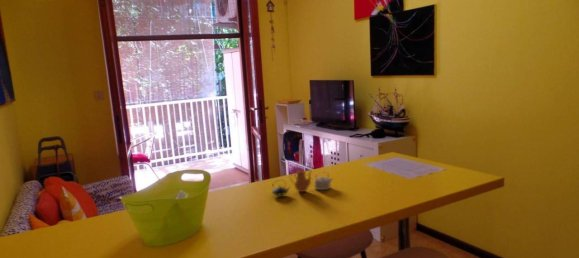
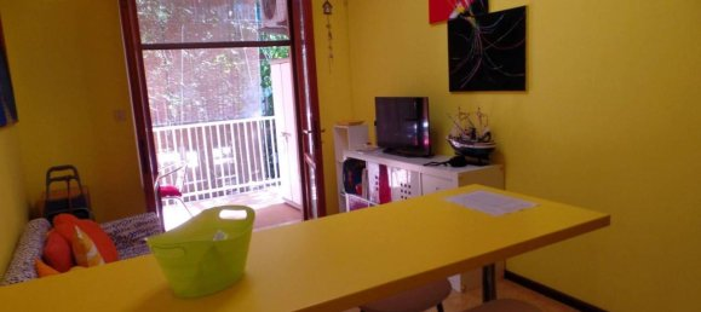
- teapot [271,167,334,197]
